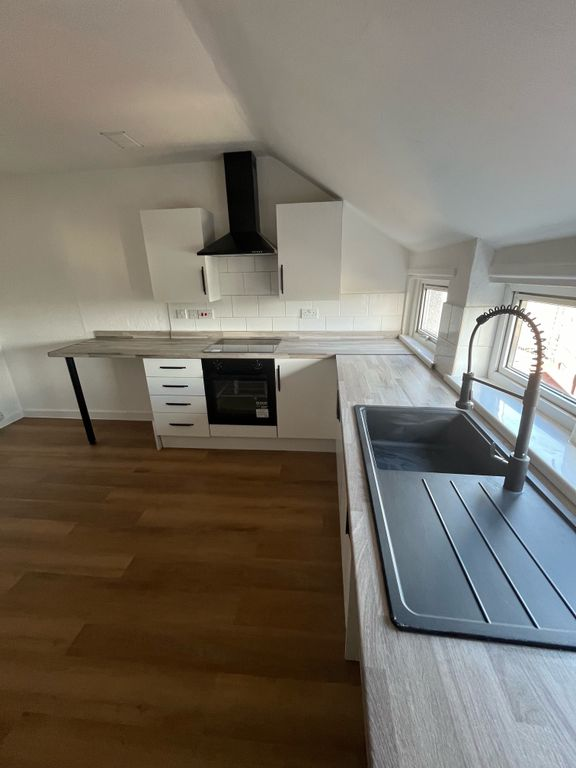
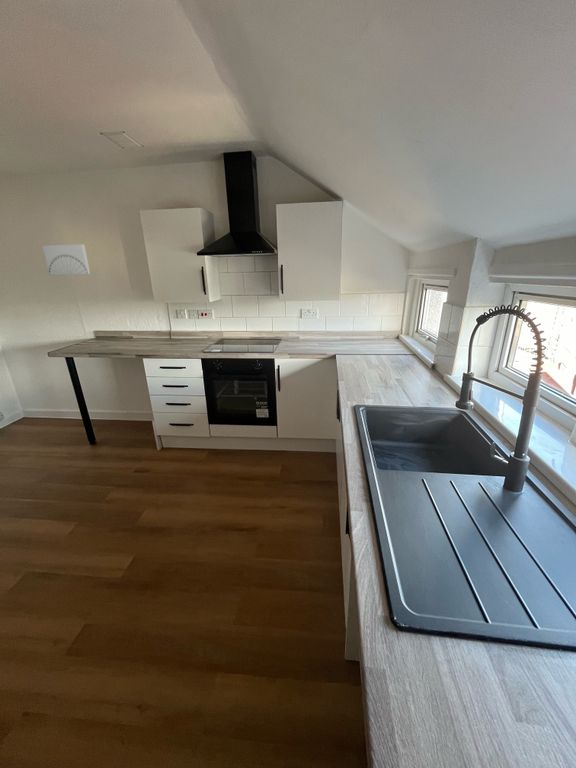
+ wall art [42,243,91,276]
